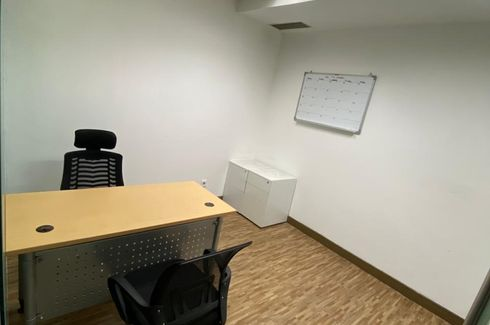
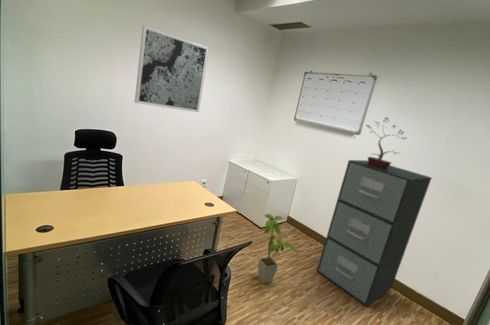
+ filing cabinet [316,159,433,307]
+ house plant [257,213,297,284]
+ potted plant [365,116,408,170]
+ wall art [134,25,210,113]
